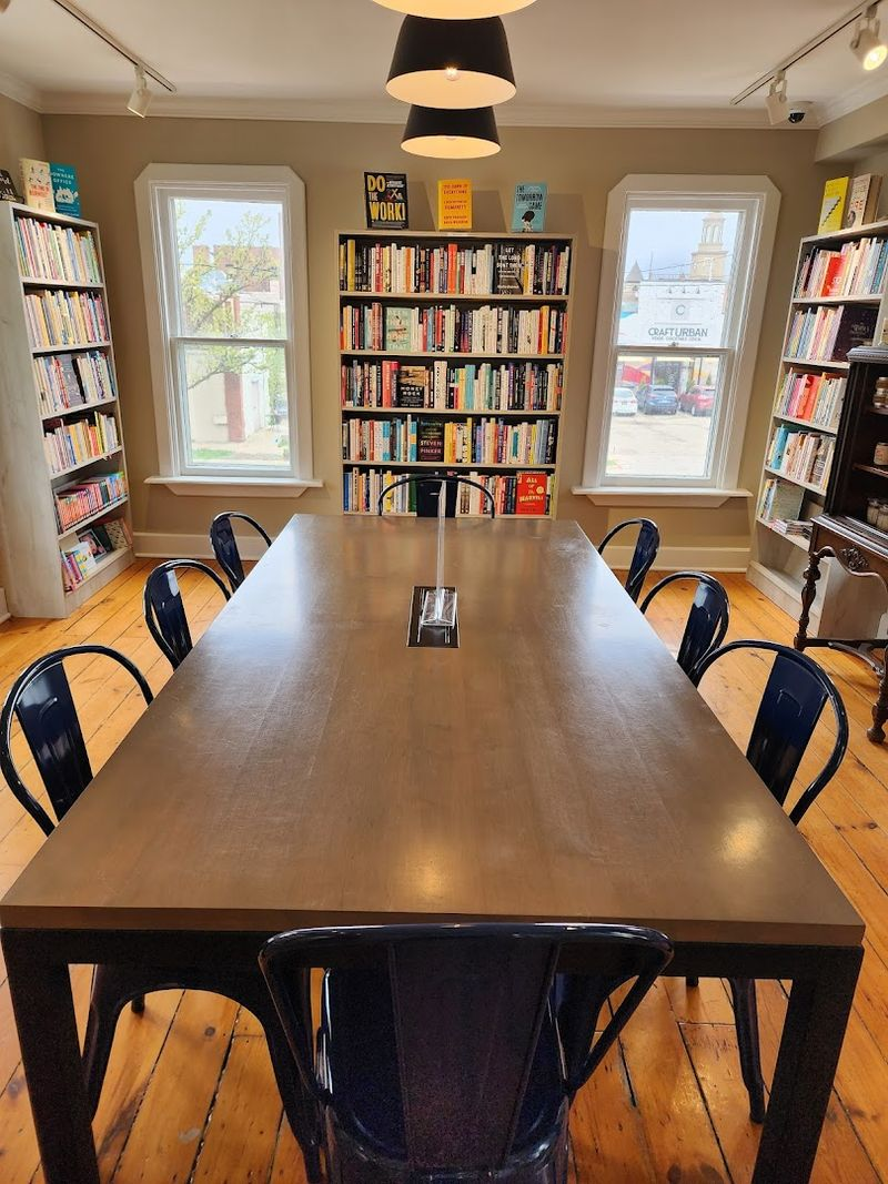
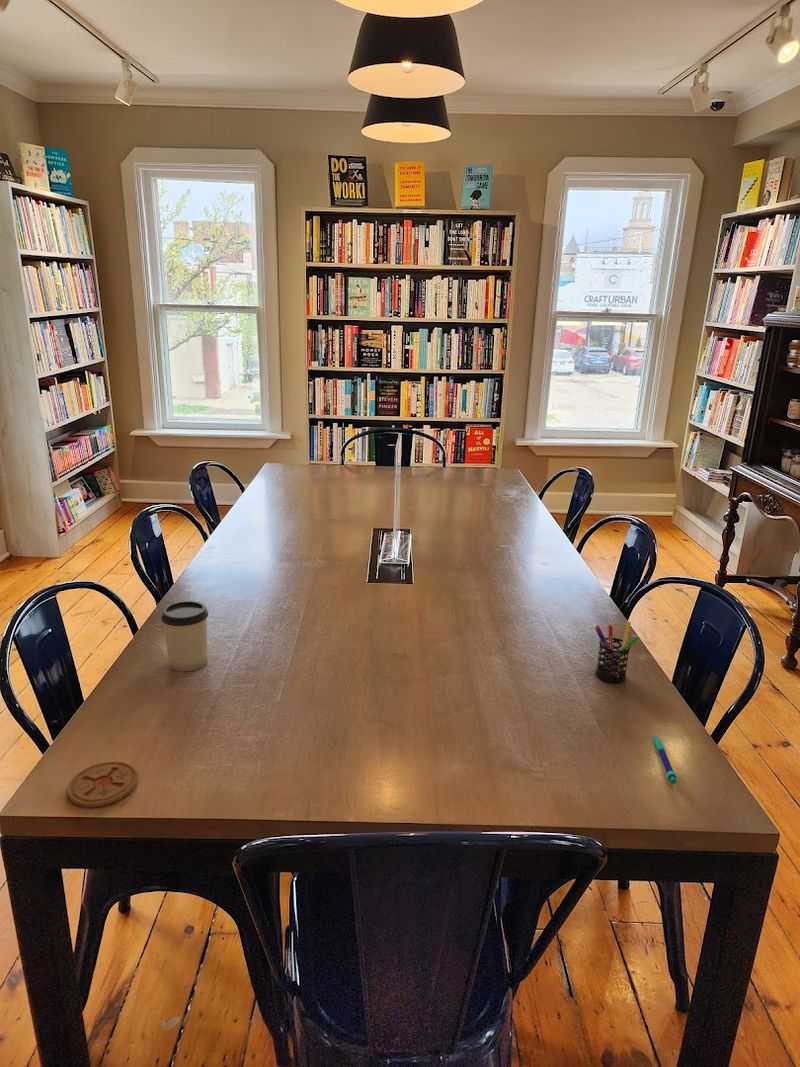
+ cup [160,600,209,672]
+ coaster [66,761,139,808]
+ pen holder [594,621,639,684]
+ pen [653,733,678,785]
